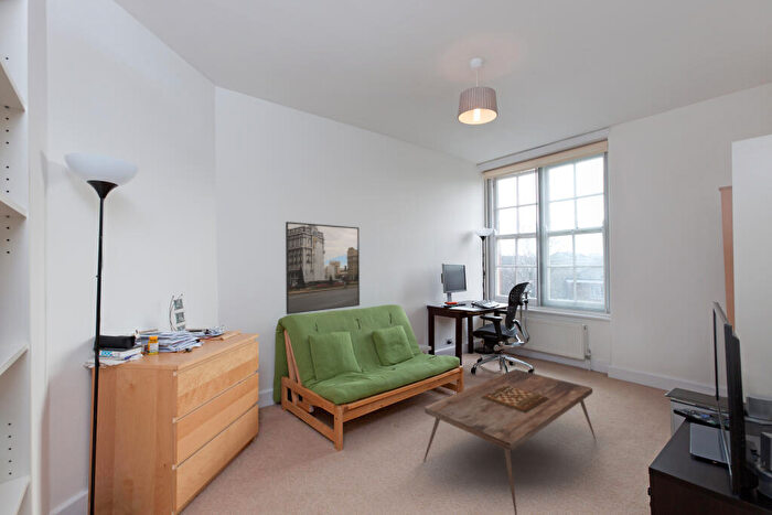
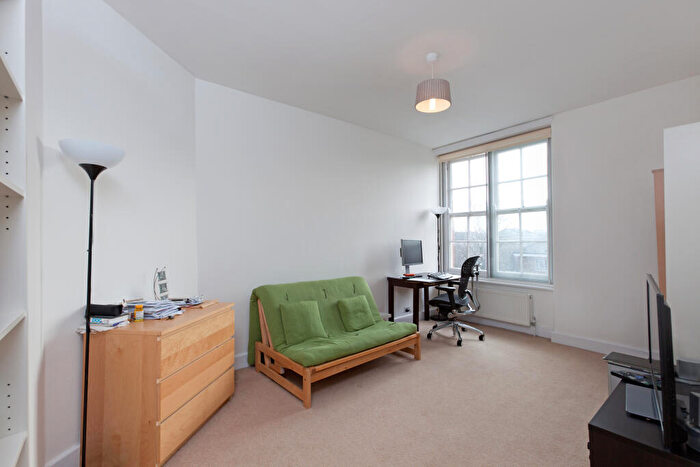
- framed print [285,221,361,315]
- coffee table [422,368,597,515]
